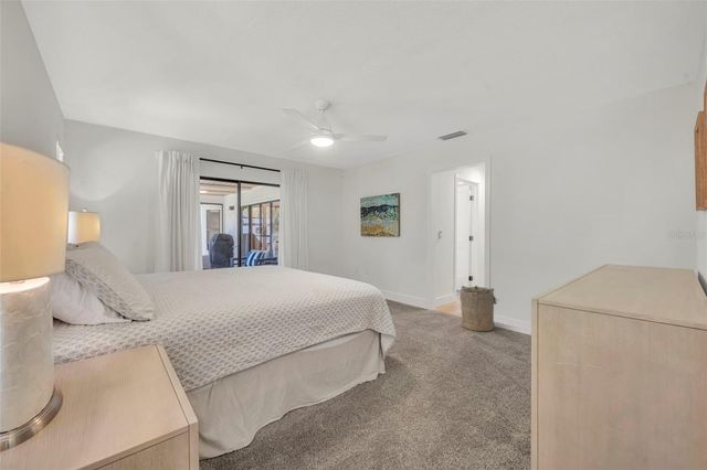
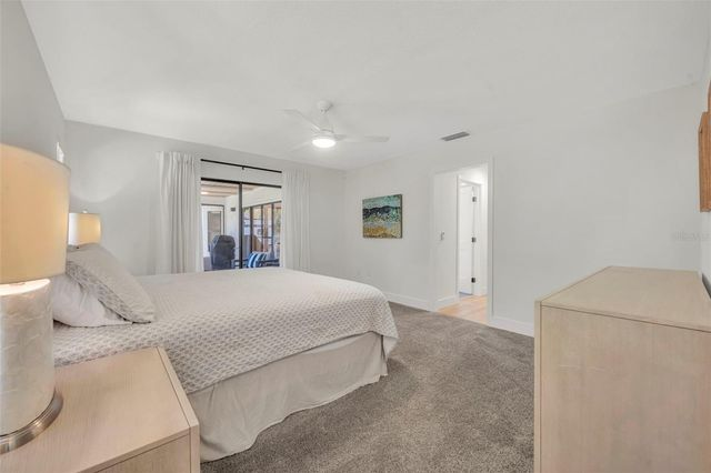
- laundry hamper [458,285,498,332]
